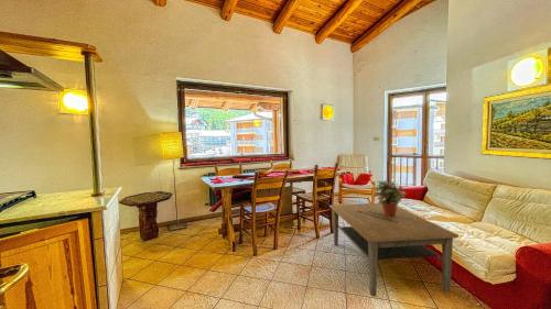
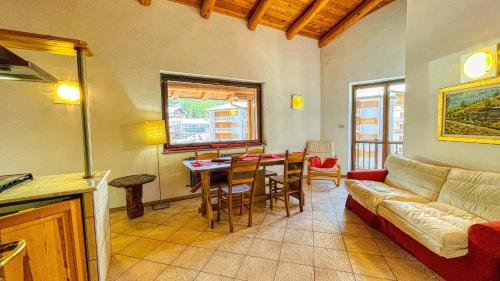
- potted plant [370,179,407,218]
- coffee table [328,202,460,297]
